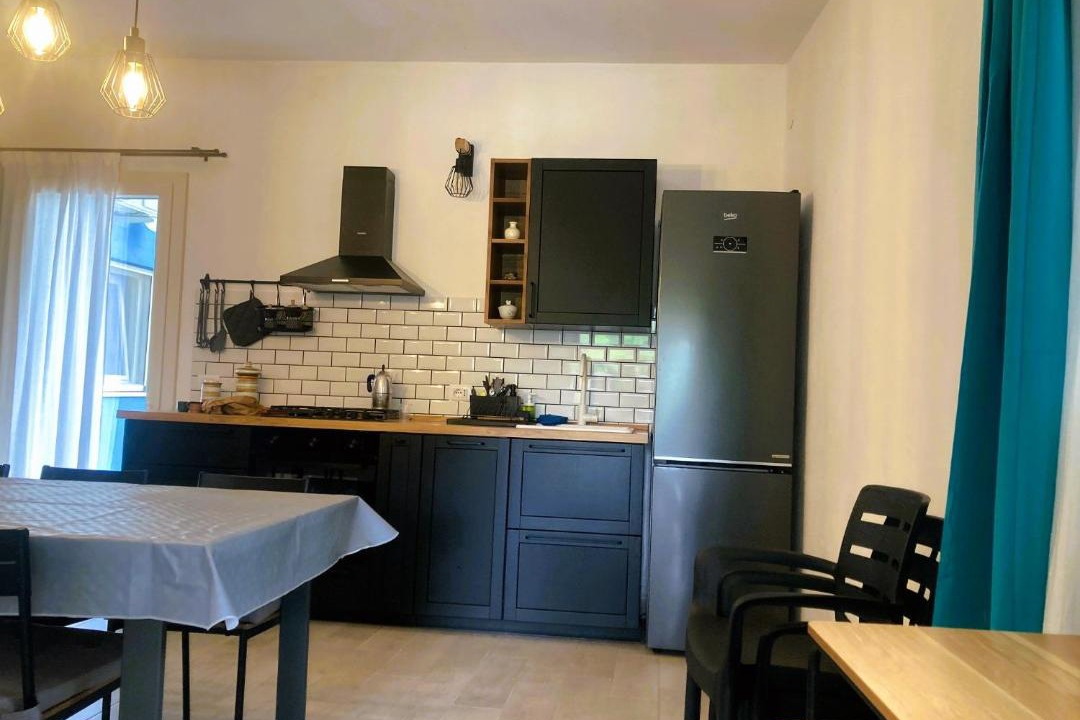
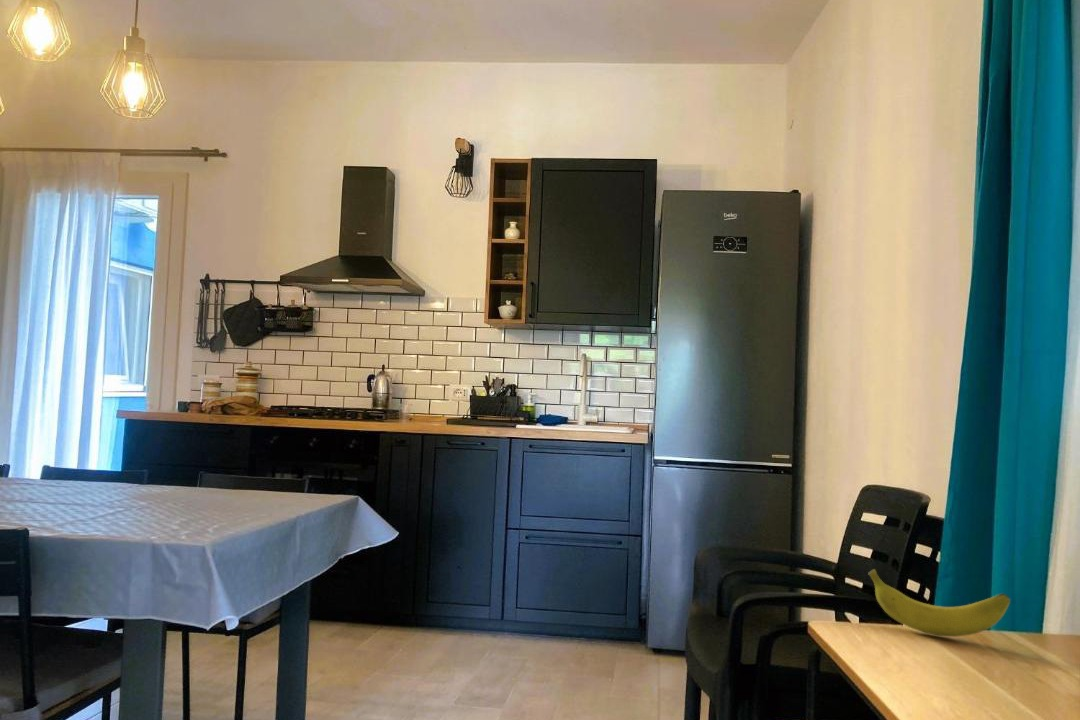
+ banana [867,568,1011,637]
